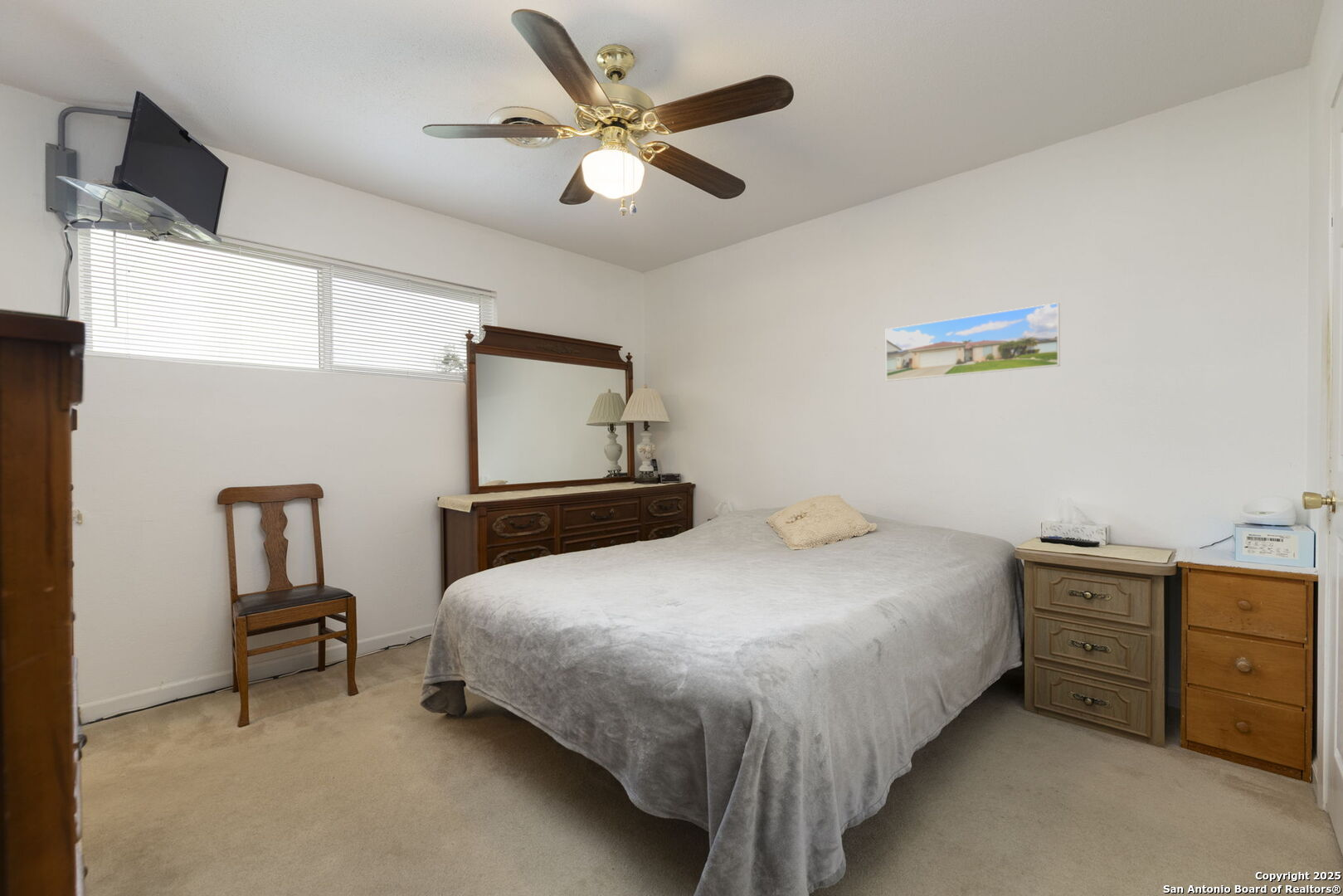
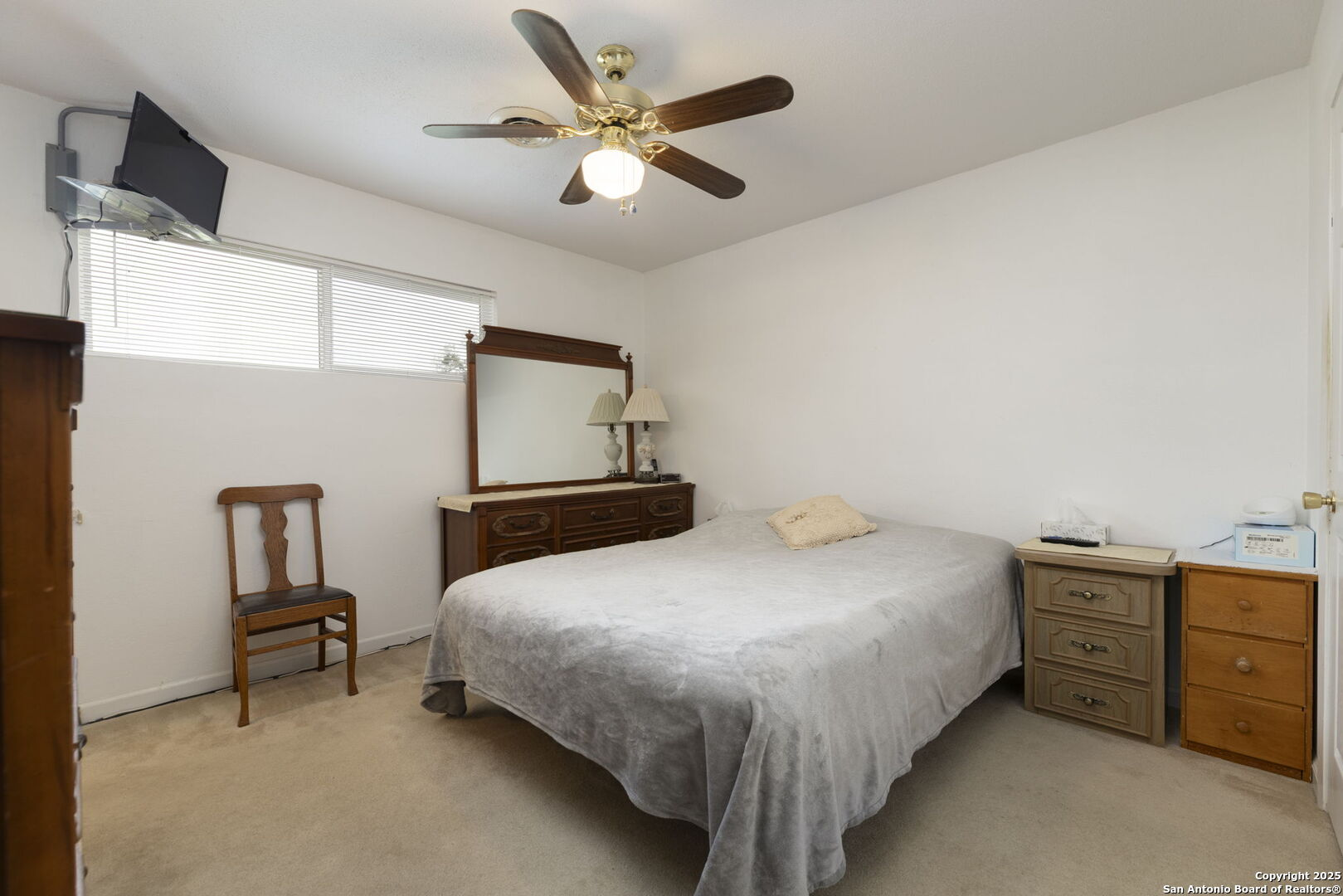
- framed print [885,302,1061,382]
